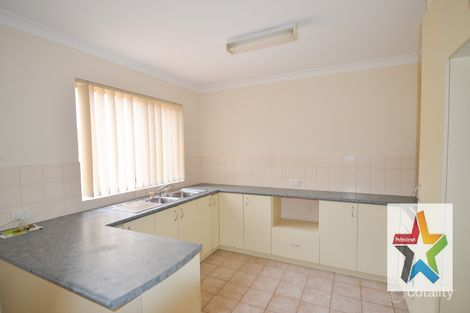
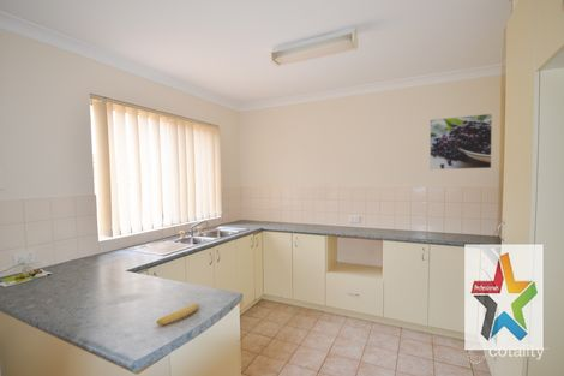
+ banana [156,302,199,326]
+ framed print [428,113,493,171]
